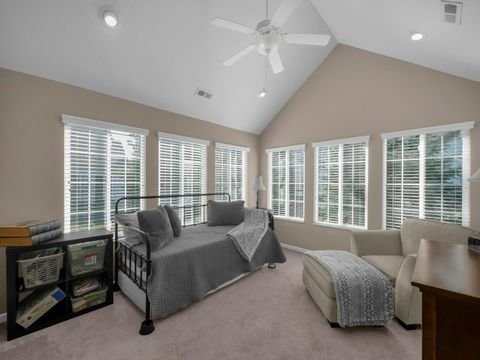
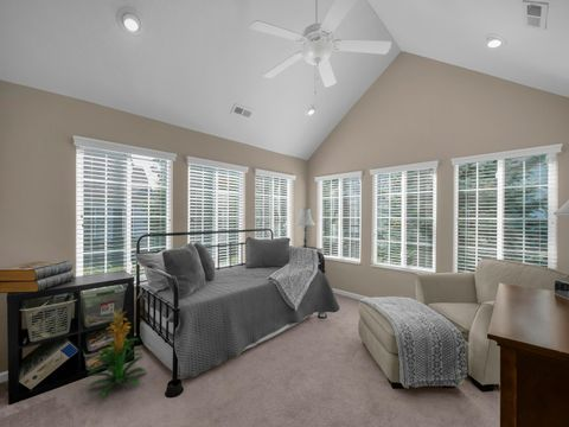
+ indoor plant [87,305,149,400]
